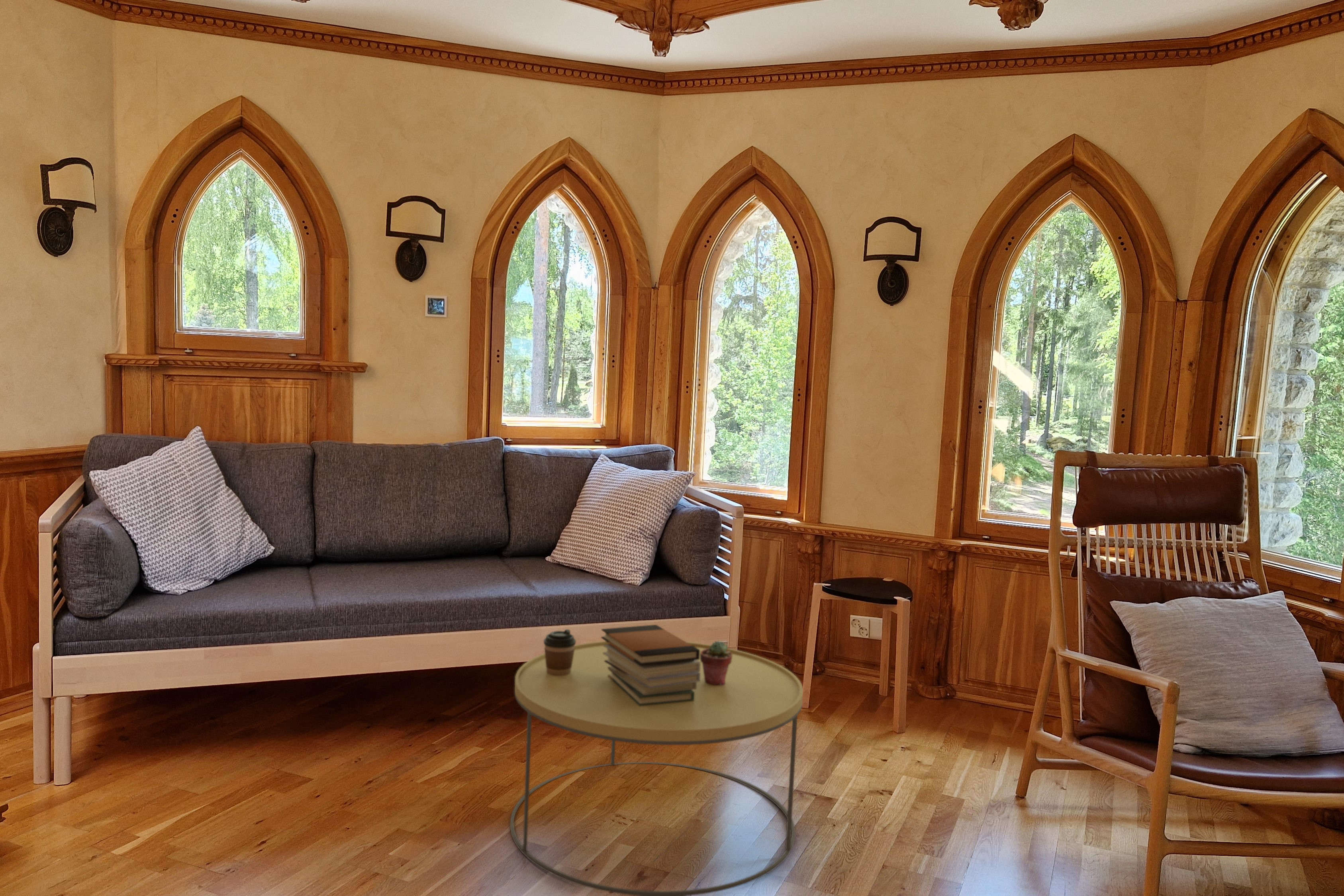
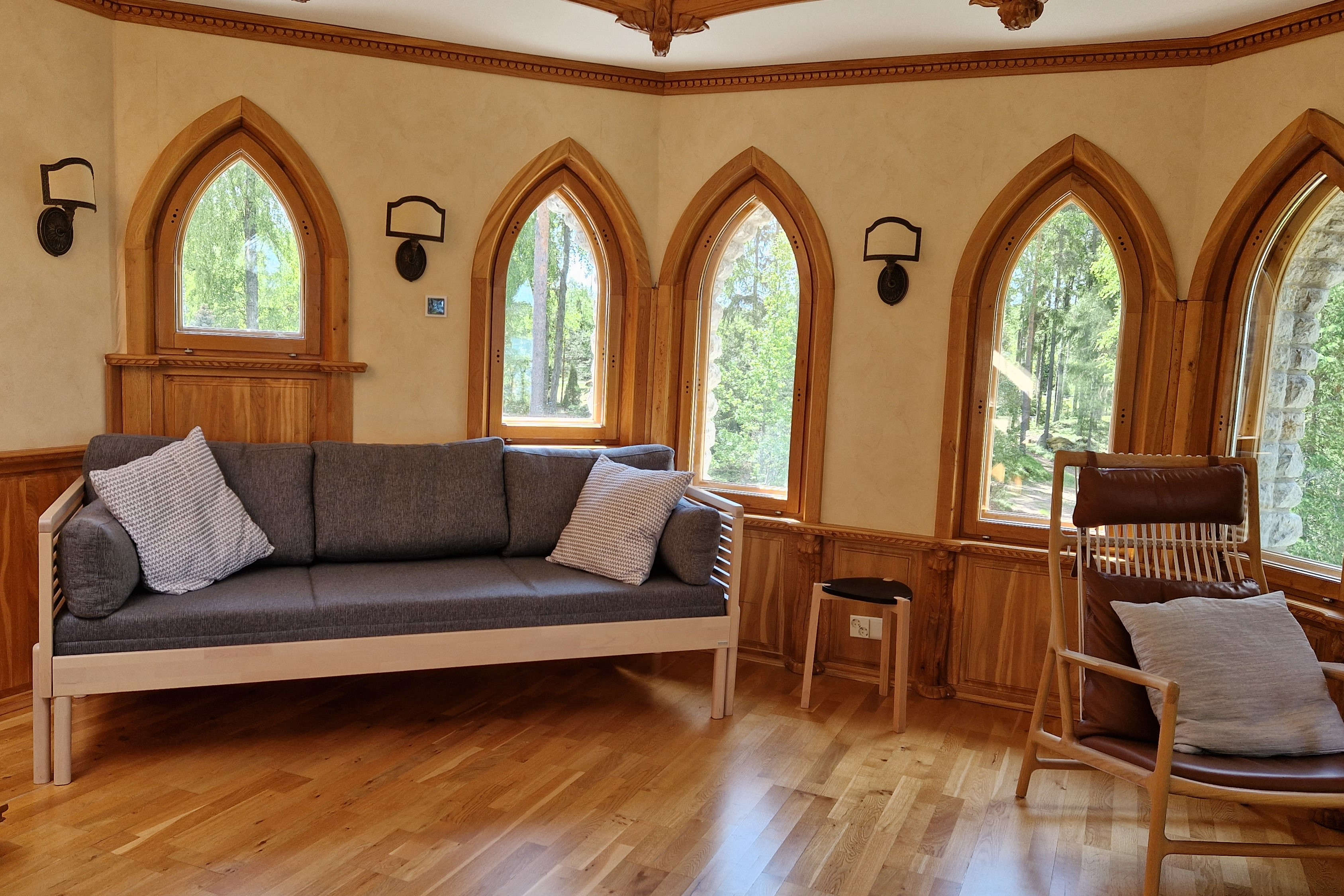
- coffee cup [543,629,576,676]
- book stack [601,624,701,706]
- coffee table [510,641,803,896]
- potted succulent [700,640,732,686]
